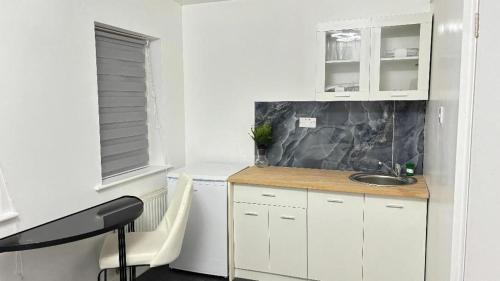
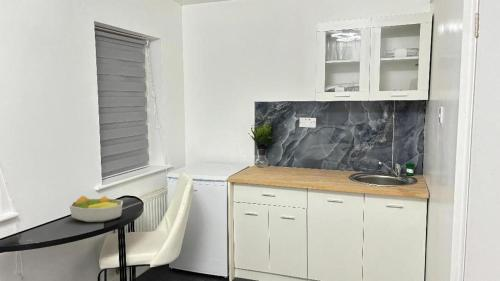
+ fruit bowl [69,195,124,223]
